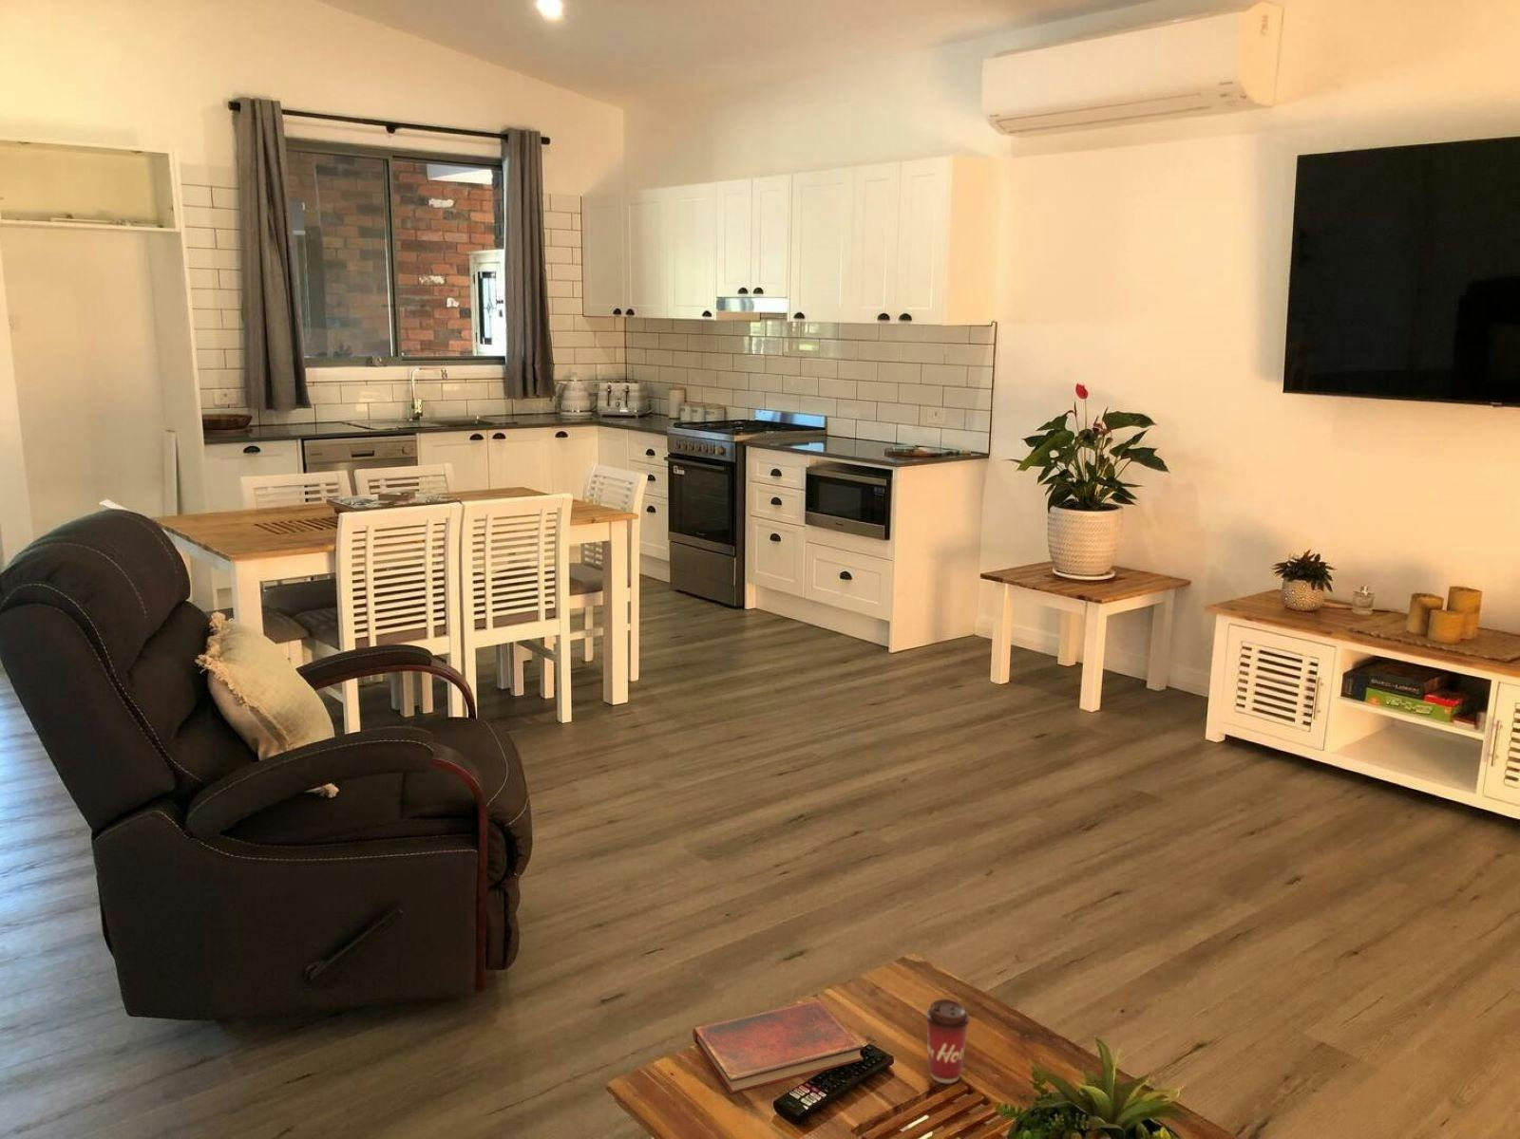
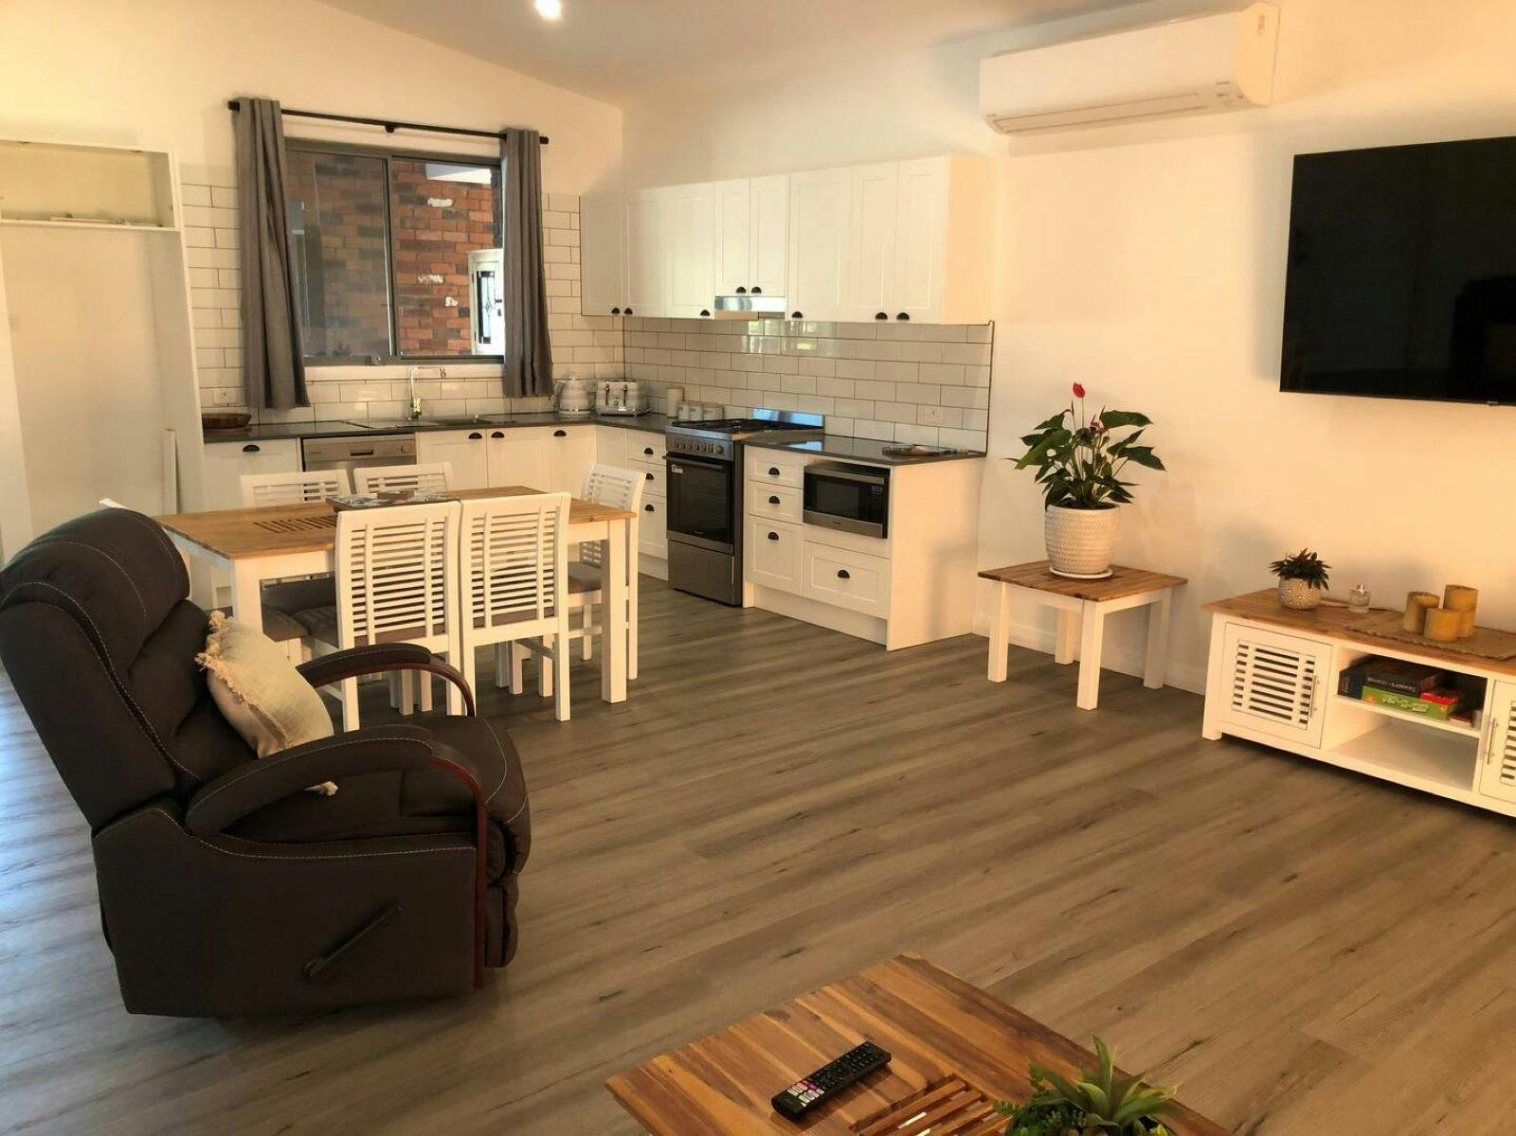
- coffee cup [924,999,971,1084]
- diary [692,999,864,1095]
